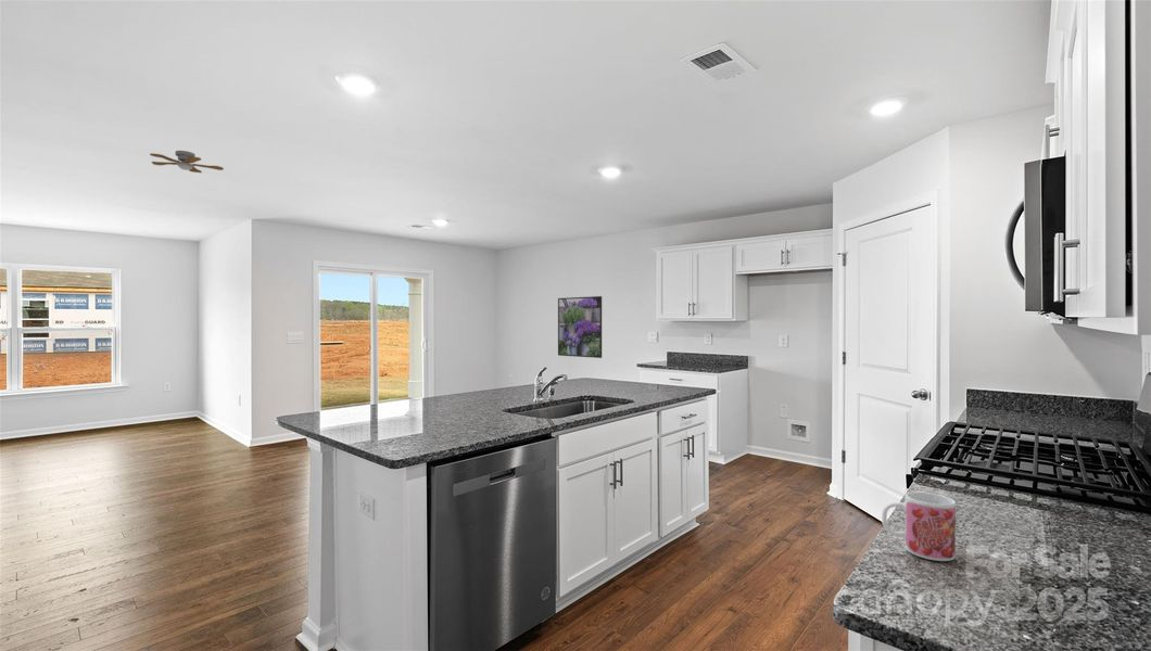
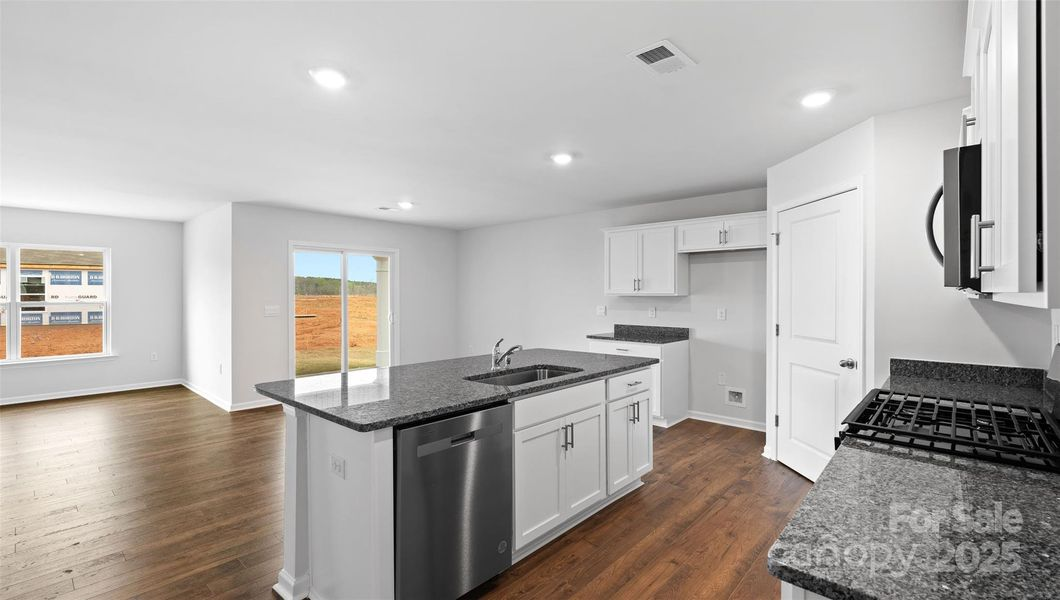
- mug [881,492,957,562]
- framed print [557,295,603,359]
- ceiling fan [149,150,225,174]
